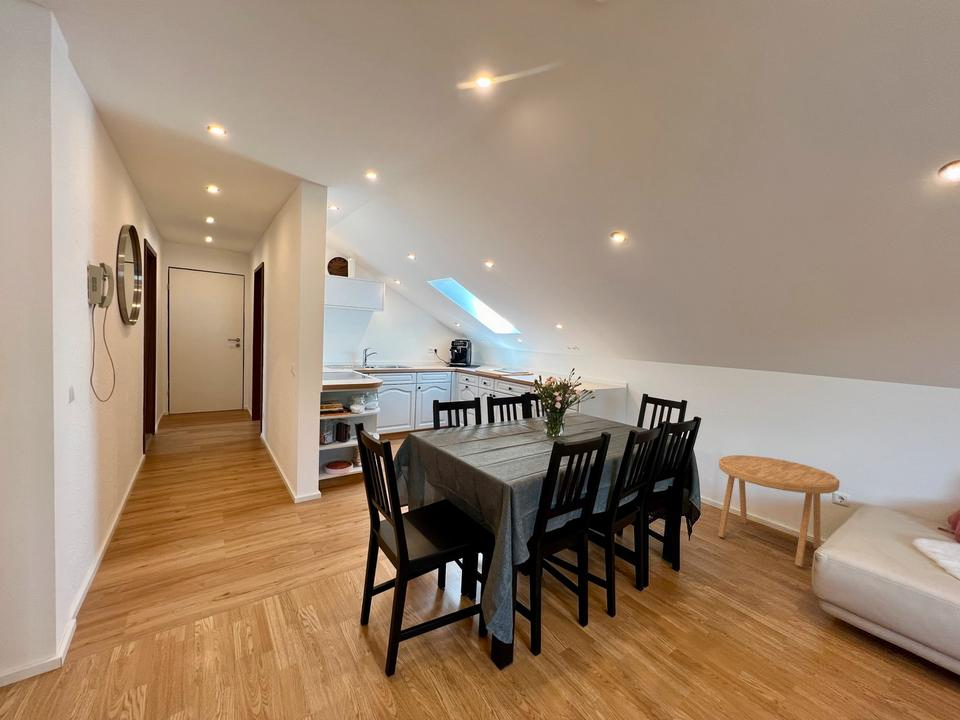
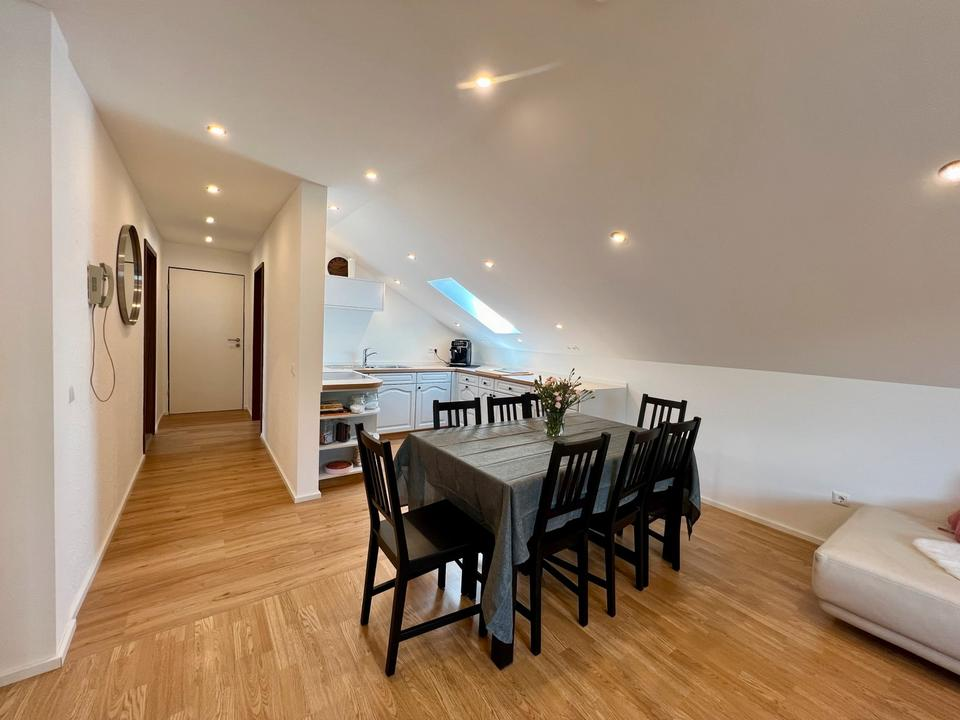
- side table [717,454,841,568]
